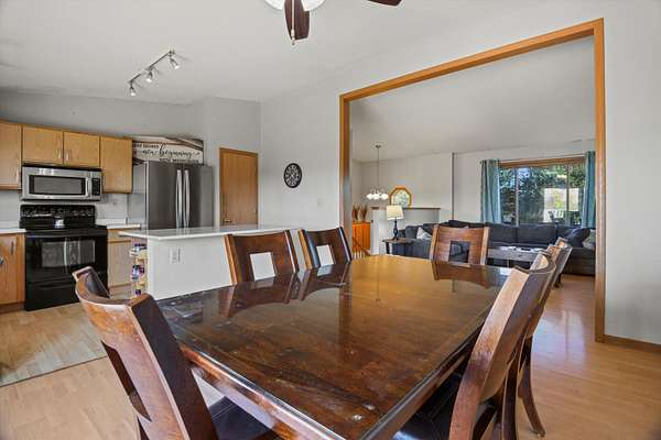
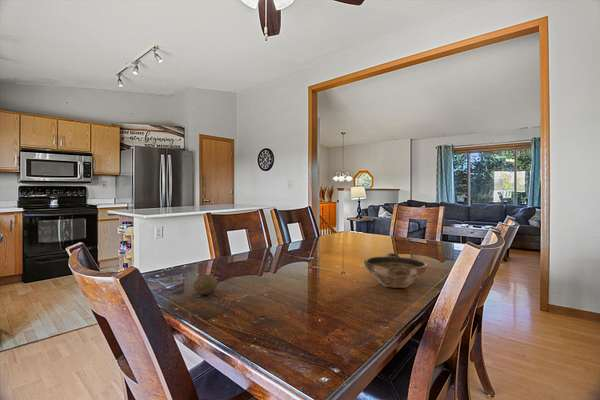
+ fruit [193,274,218,295]
+ bowl [363,252,428,289]
